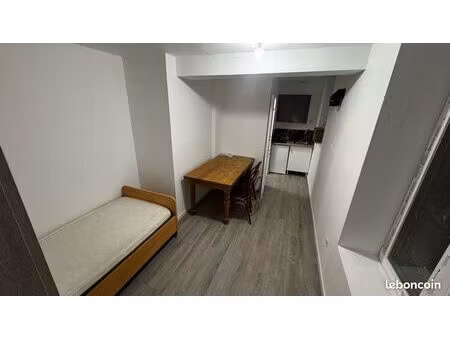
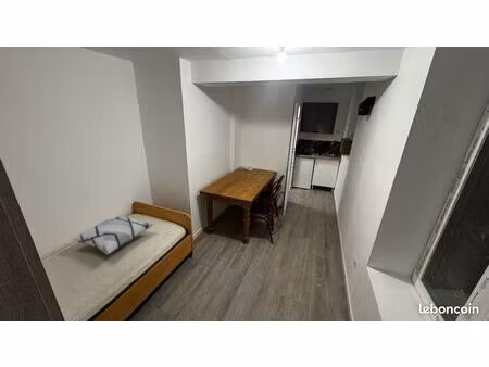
+ decorative pillow [71,214,154,255]
